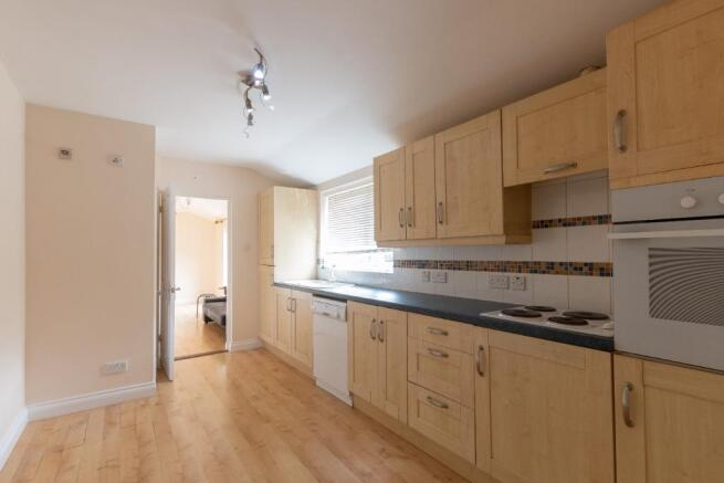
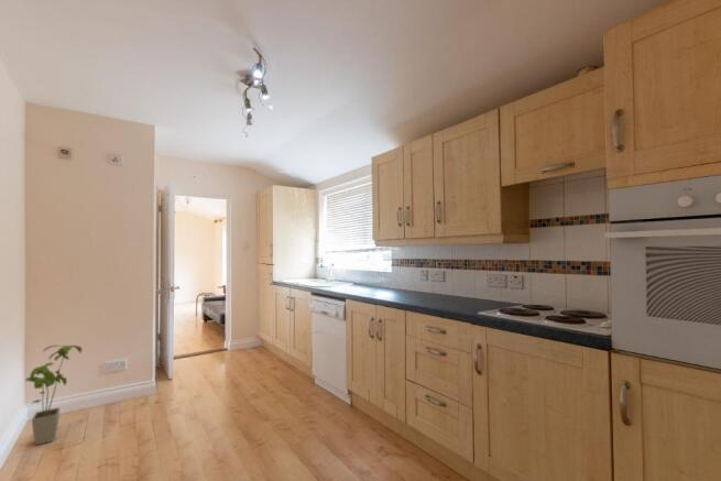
+ house plant [24,345,83,446]
